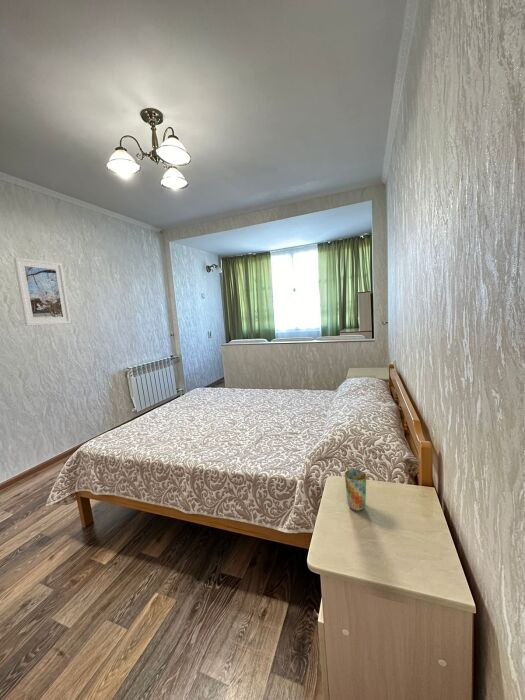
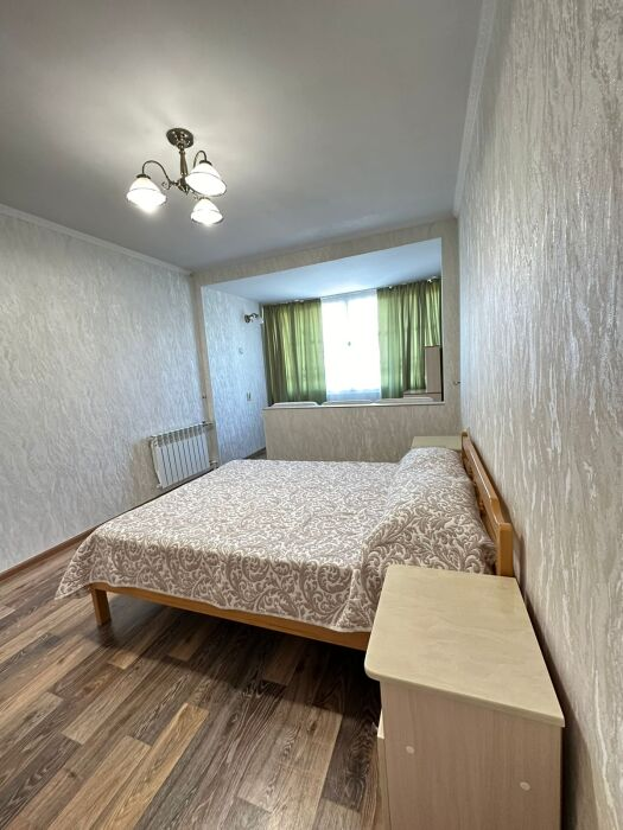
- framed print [13,256,72,327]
- cup [344,468,367,512]
